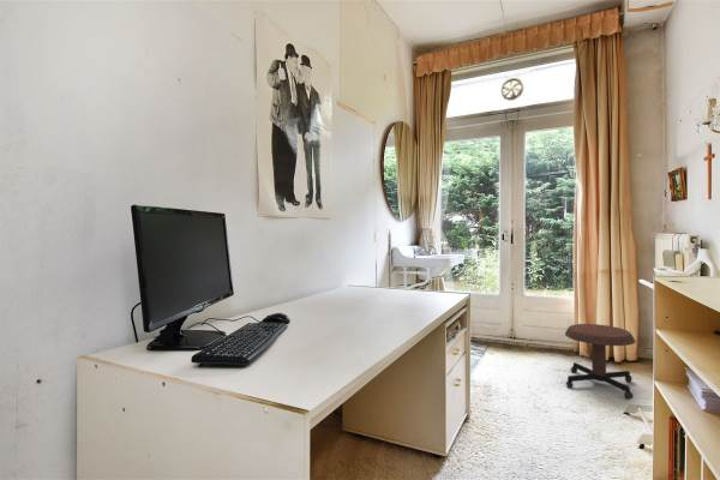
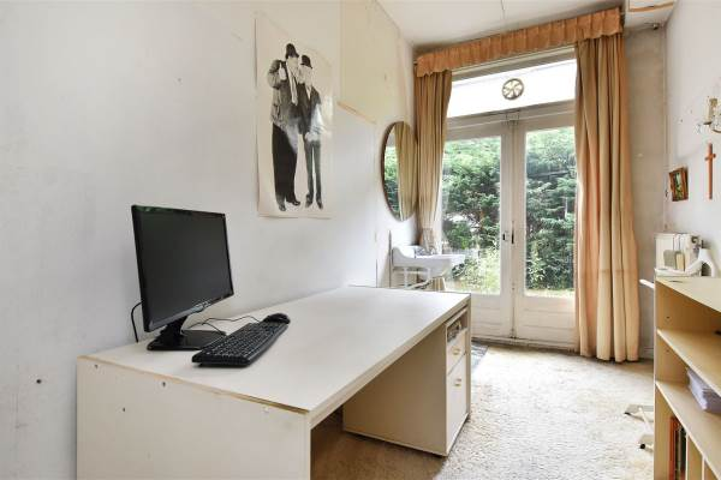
- stool [564,323,636,400]
